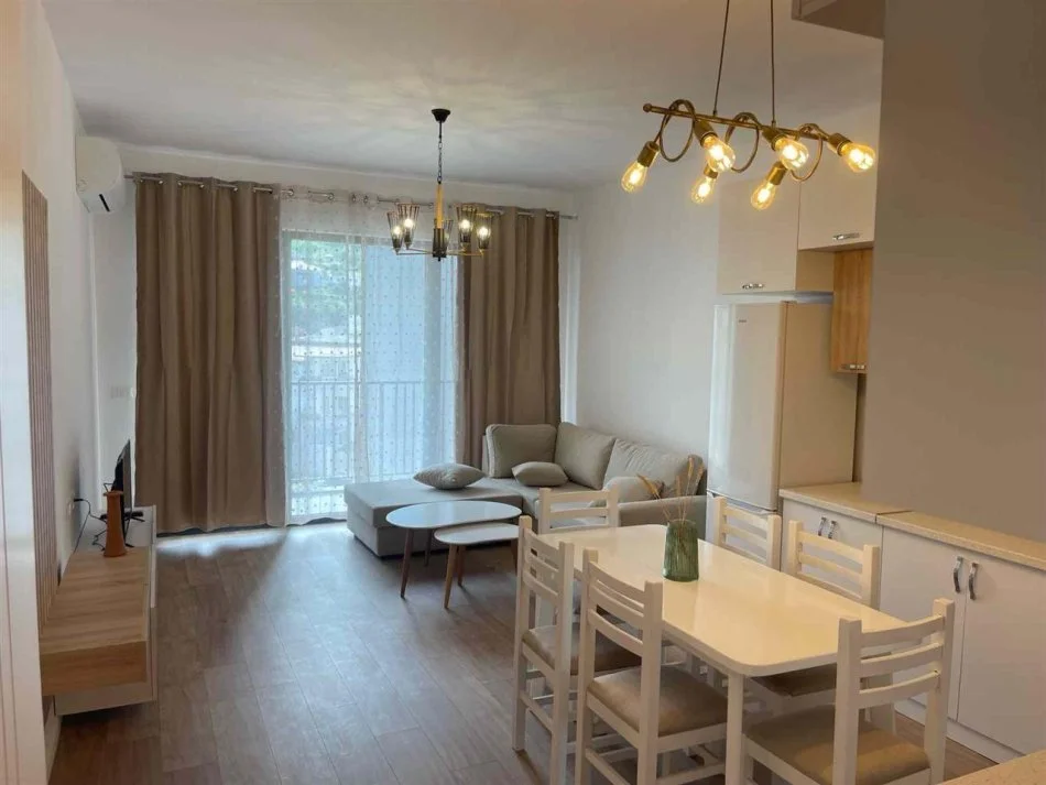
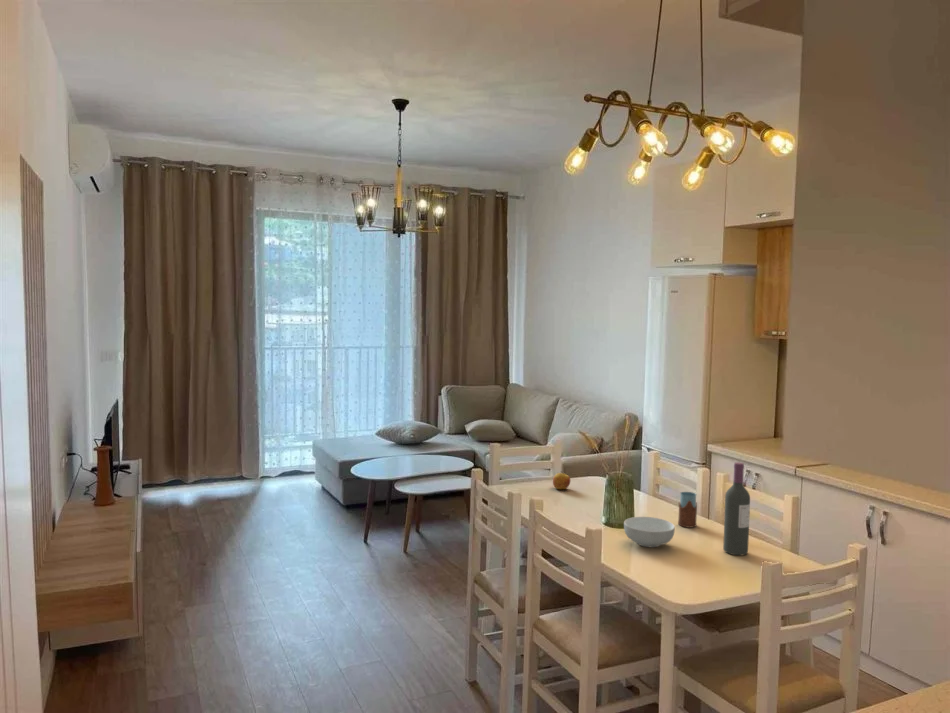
+ drinking glass [677,491,698,529]
+ apple [552,470,571,490]
+ wine bottle [722,461,751,556]
+ cereal bowl [623,516,676,548]
